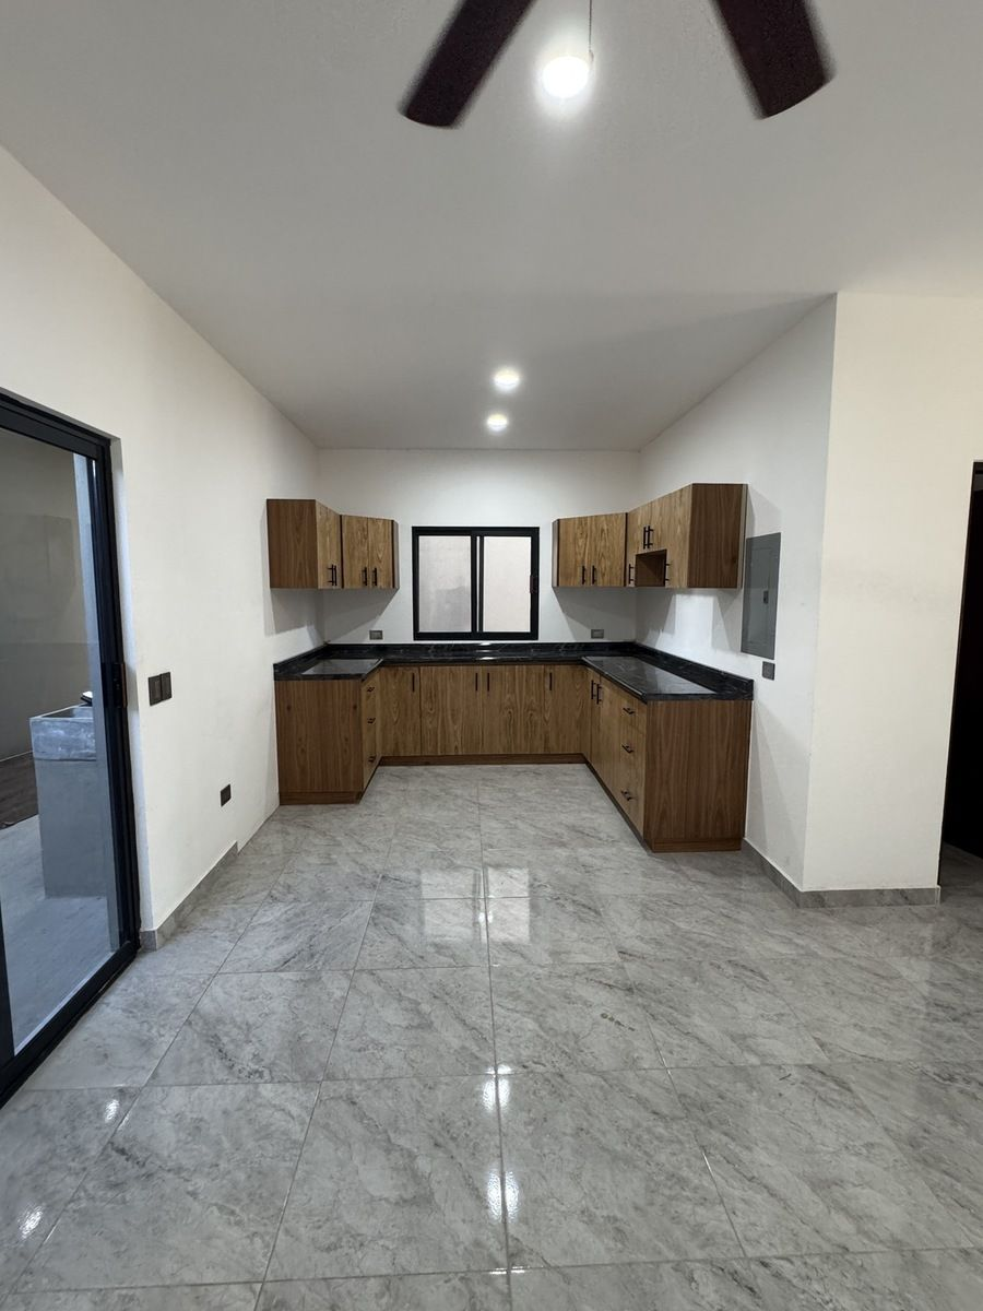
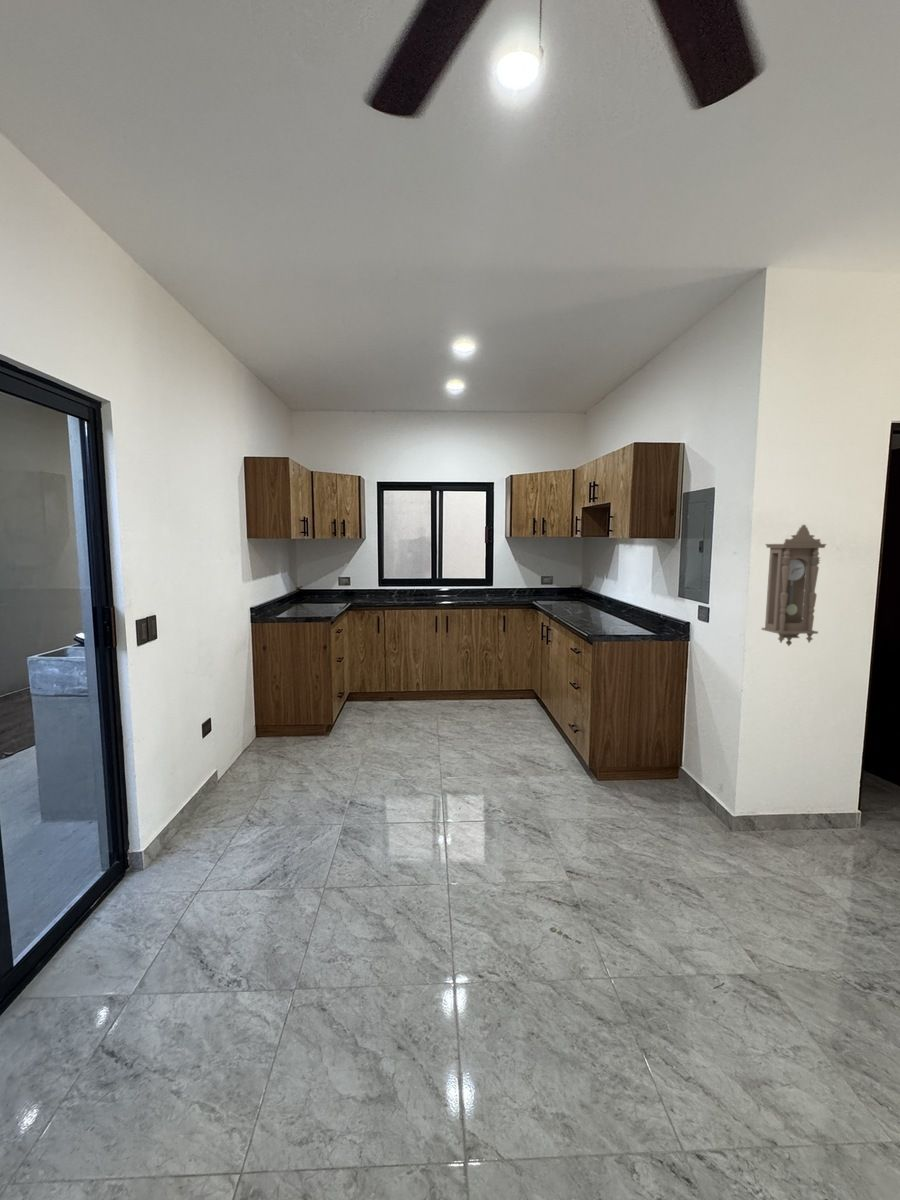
+ pendulum clock [761,524,828,647]
